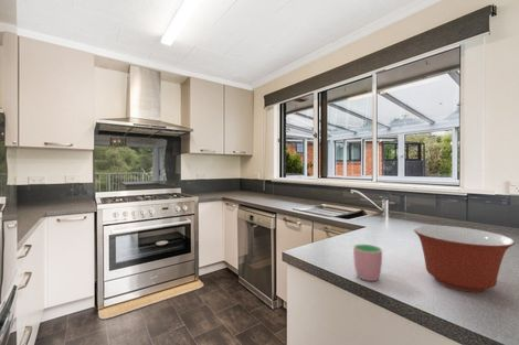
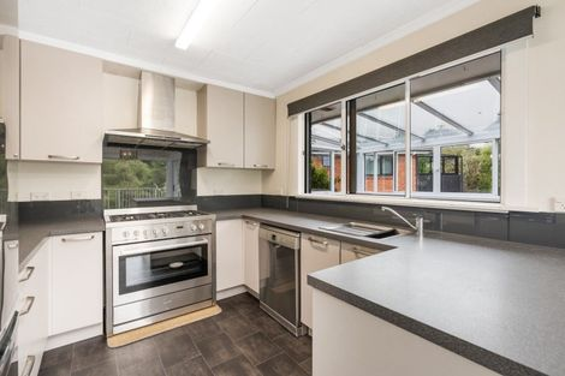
- cup [352,244,383,282]
- mixing bowl [412,225,516,293]
